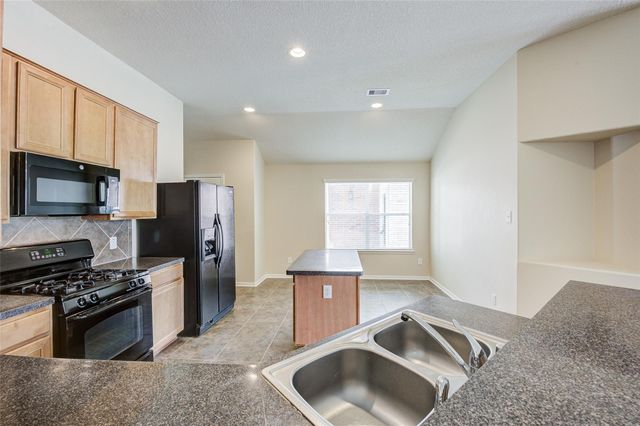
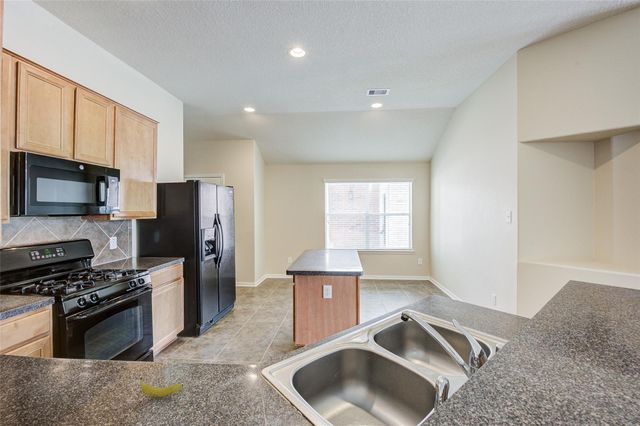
+ fruit [139,377,184,398]
